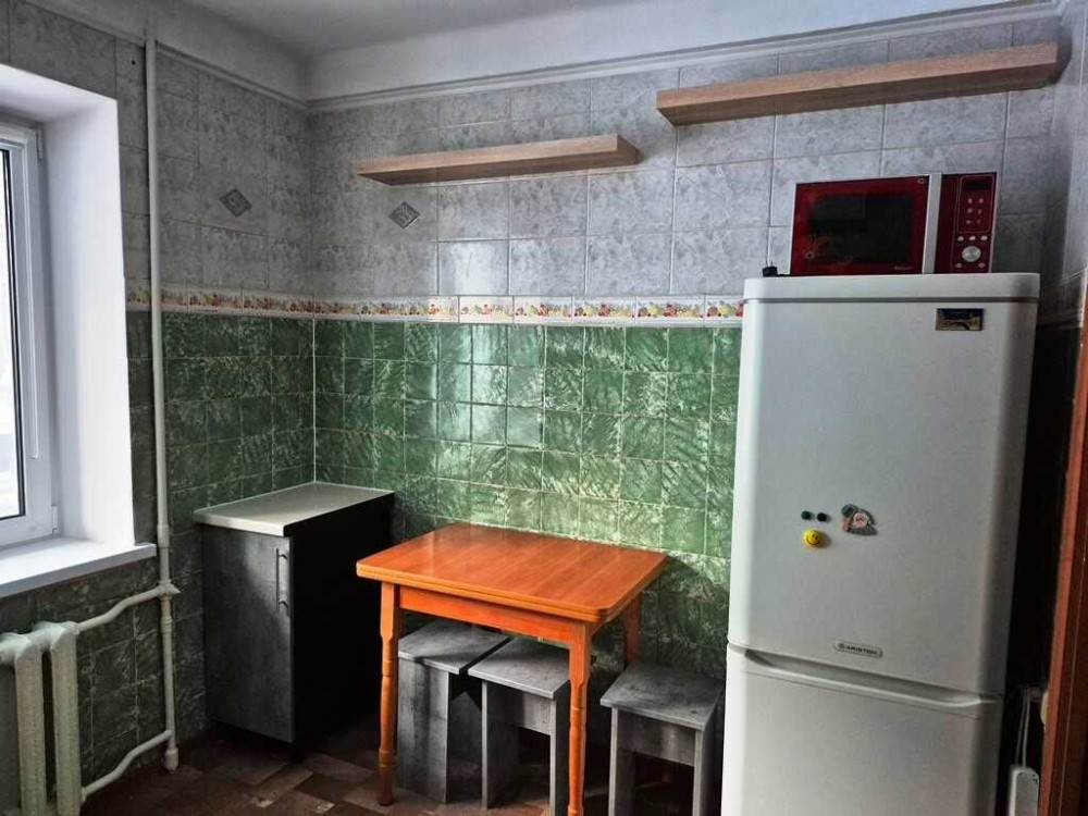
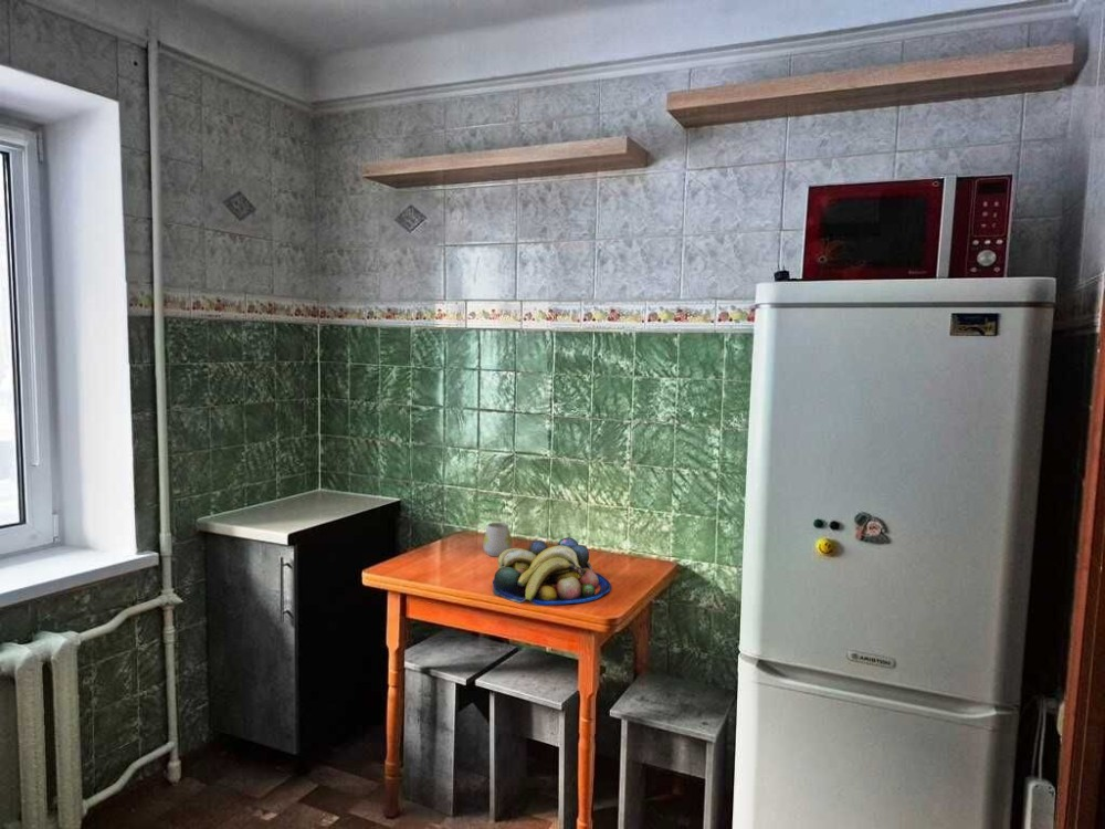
+ mug [482,522,513,557]
+ fruit bowl [492,536,612,607]
